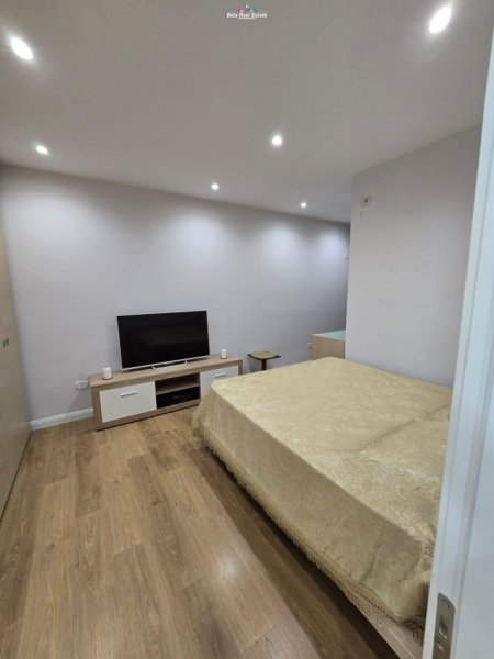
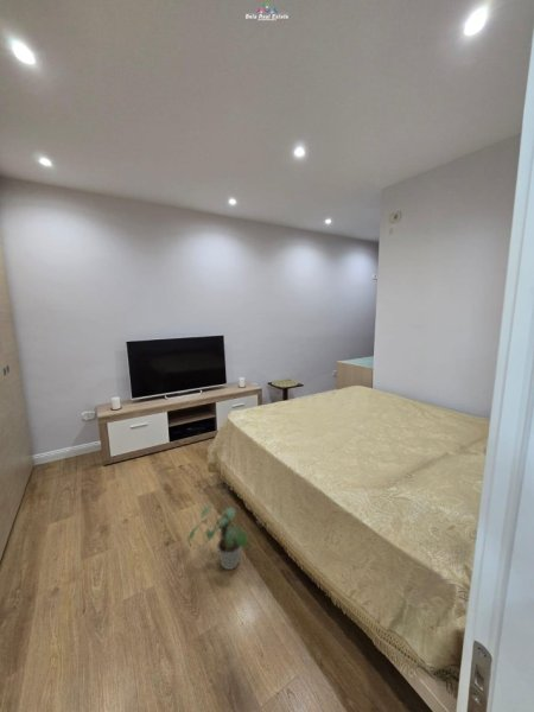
+ potted plant [186,503,249,571]
